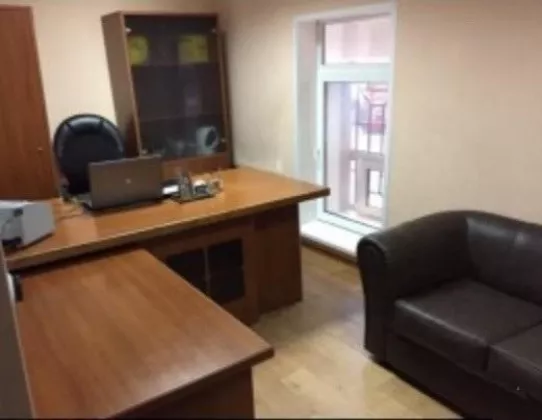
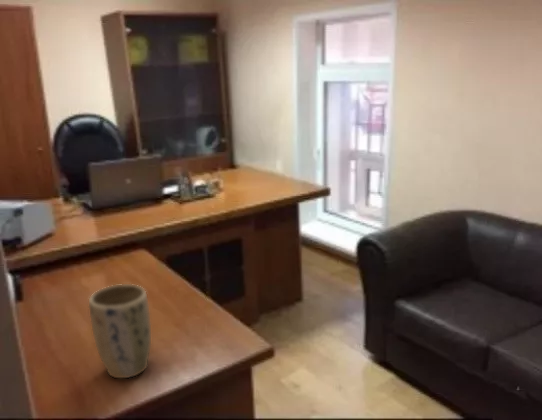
+ plant pot [88,283,152,379]
